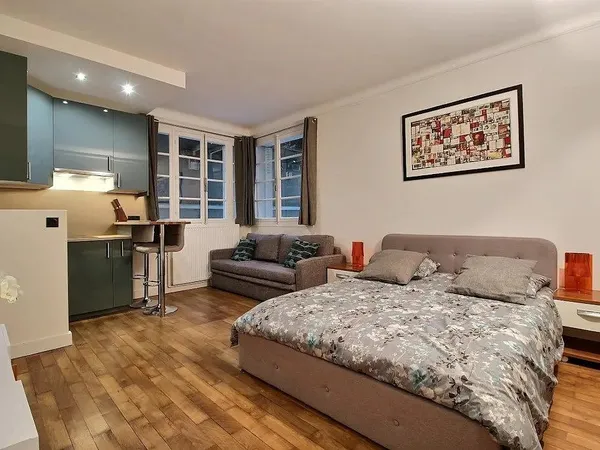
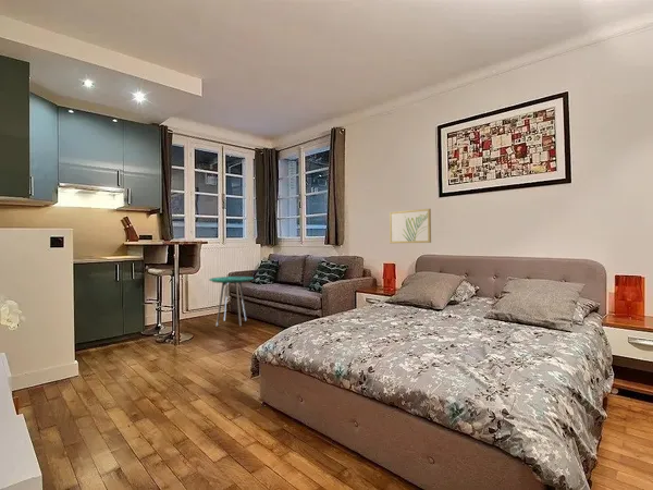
+ wall art [389,208,432,244]
+ side table [208,275,255,328]
